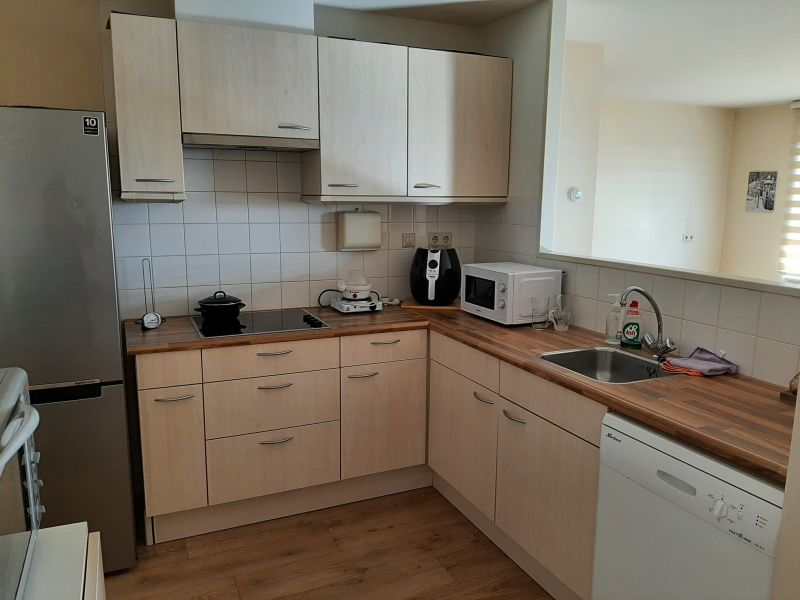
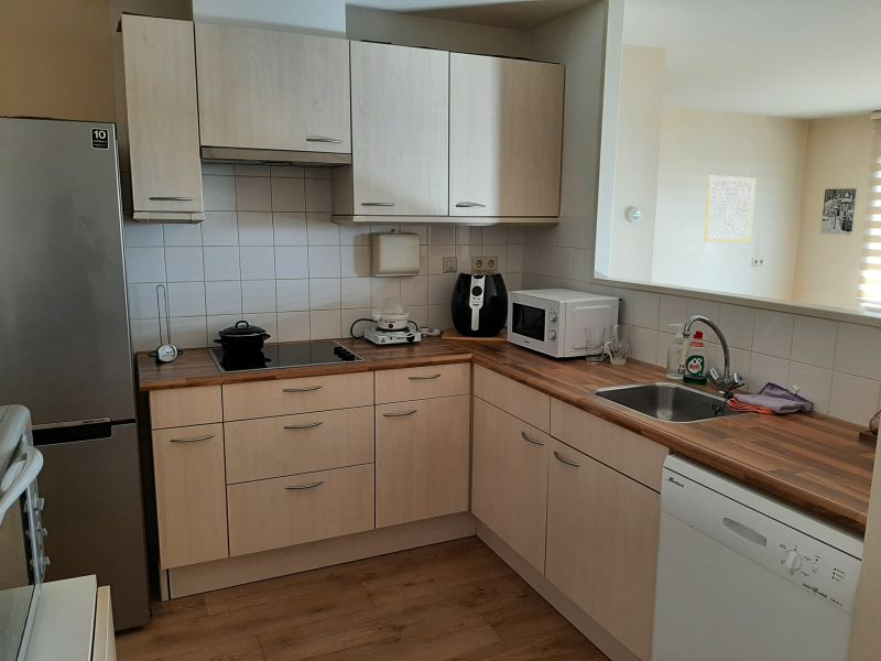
+ wall art [704,174,757,243]
